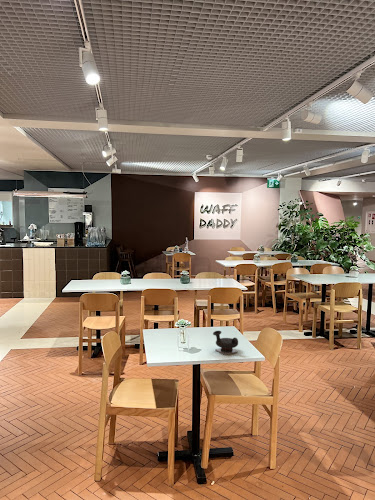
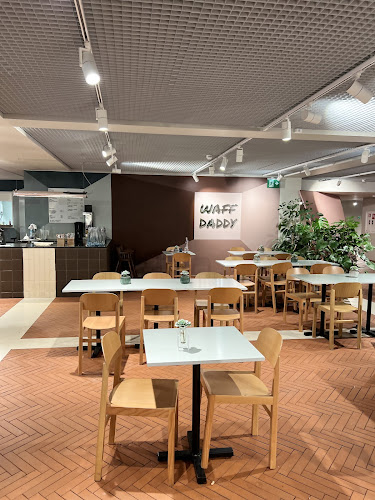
- teapot [212,330,239,356]
